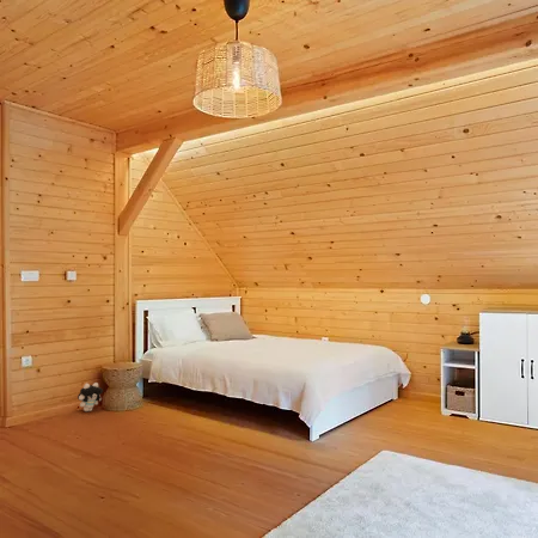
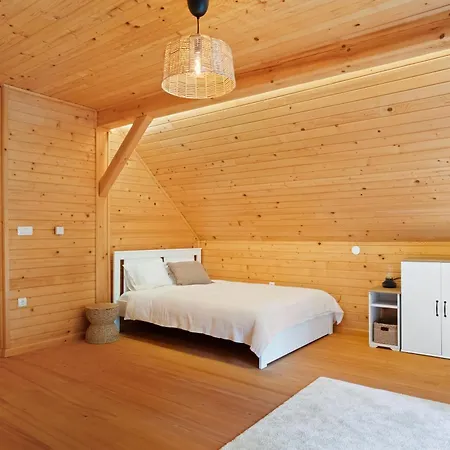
- plush toy [77,381,104,412]
